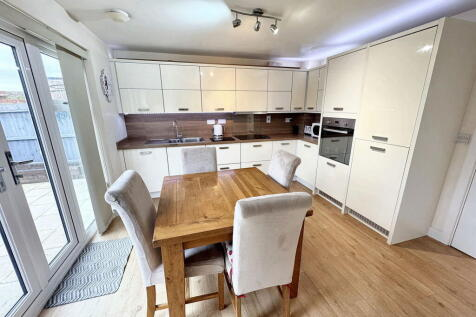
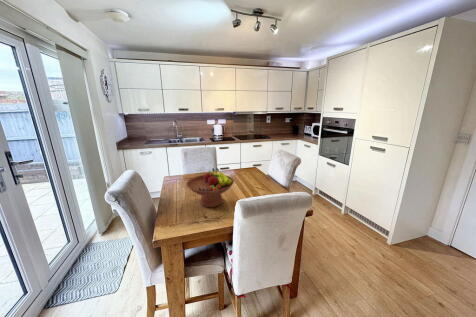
+ fruit bowl [185,167,235,208]
